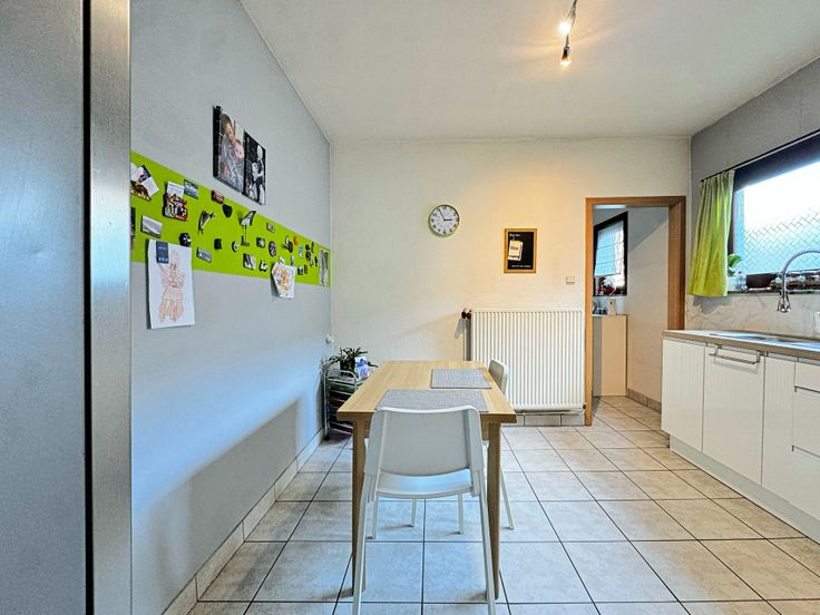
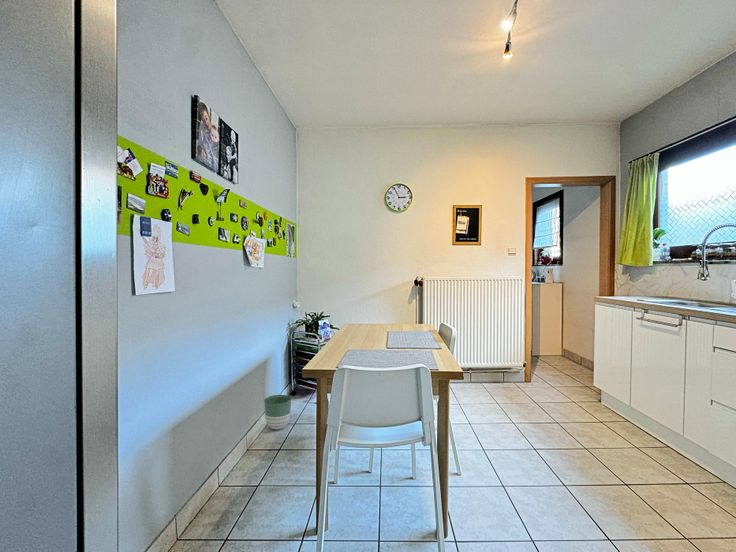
+ planter [263,394,292,431]
